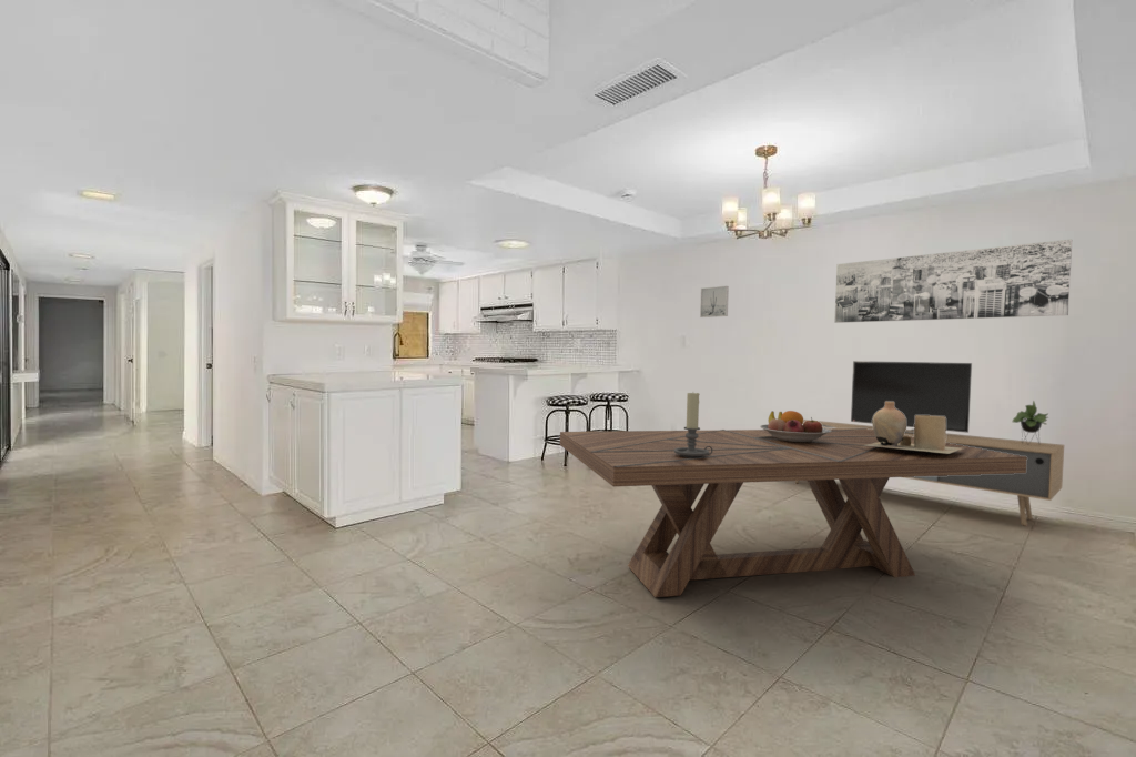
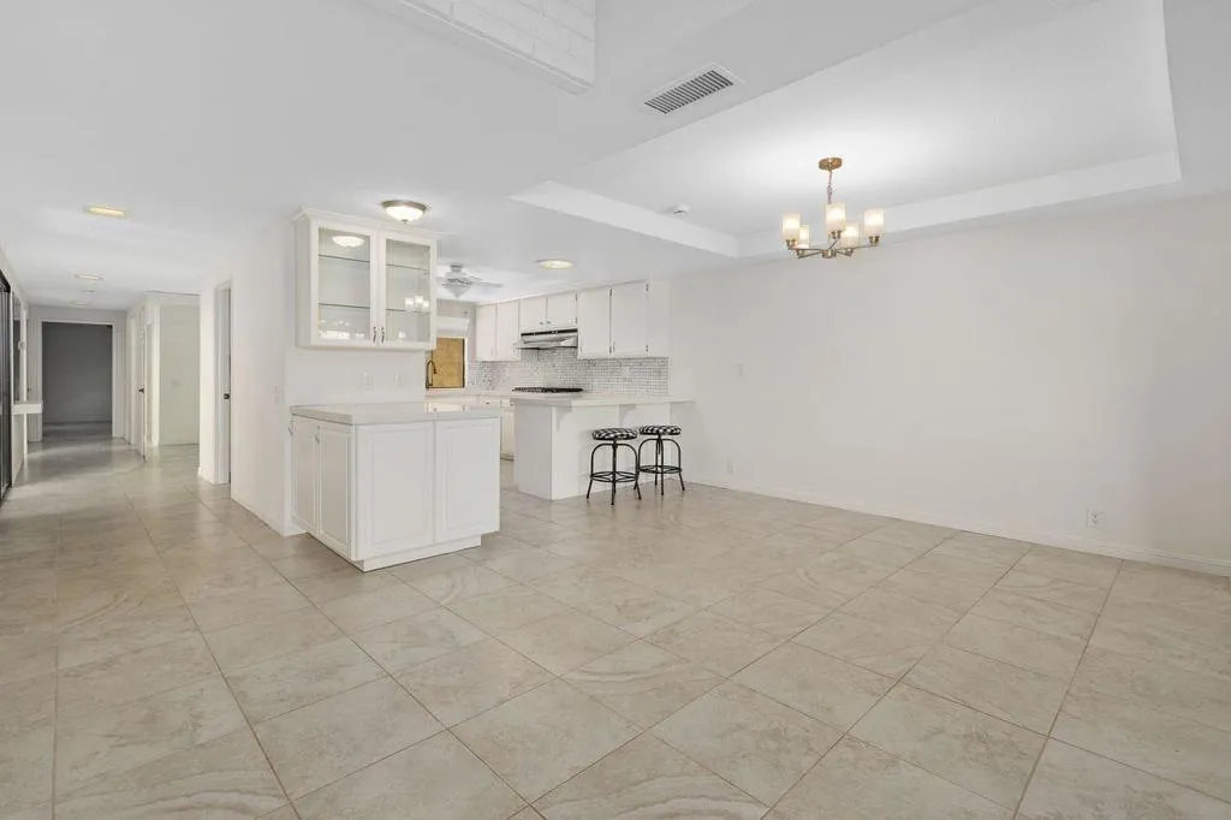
- candle holder [674,392,712,458]
- vase [865,402,963,454]
- media console [794,360,1065,526]
- wall art [699,285,730,319]
- fruit bowl [759,410,832,442]
- wall art [834,239,1074,324]
- dining table [559,428,1027,598]
